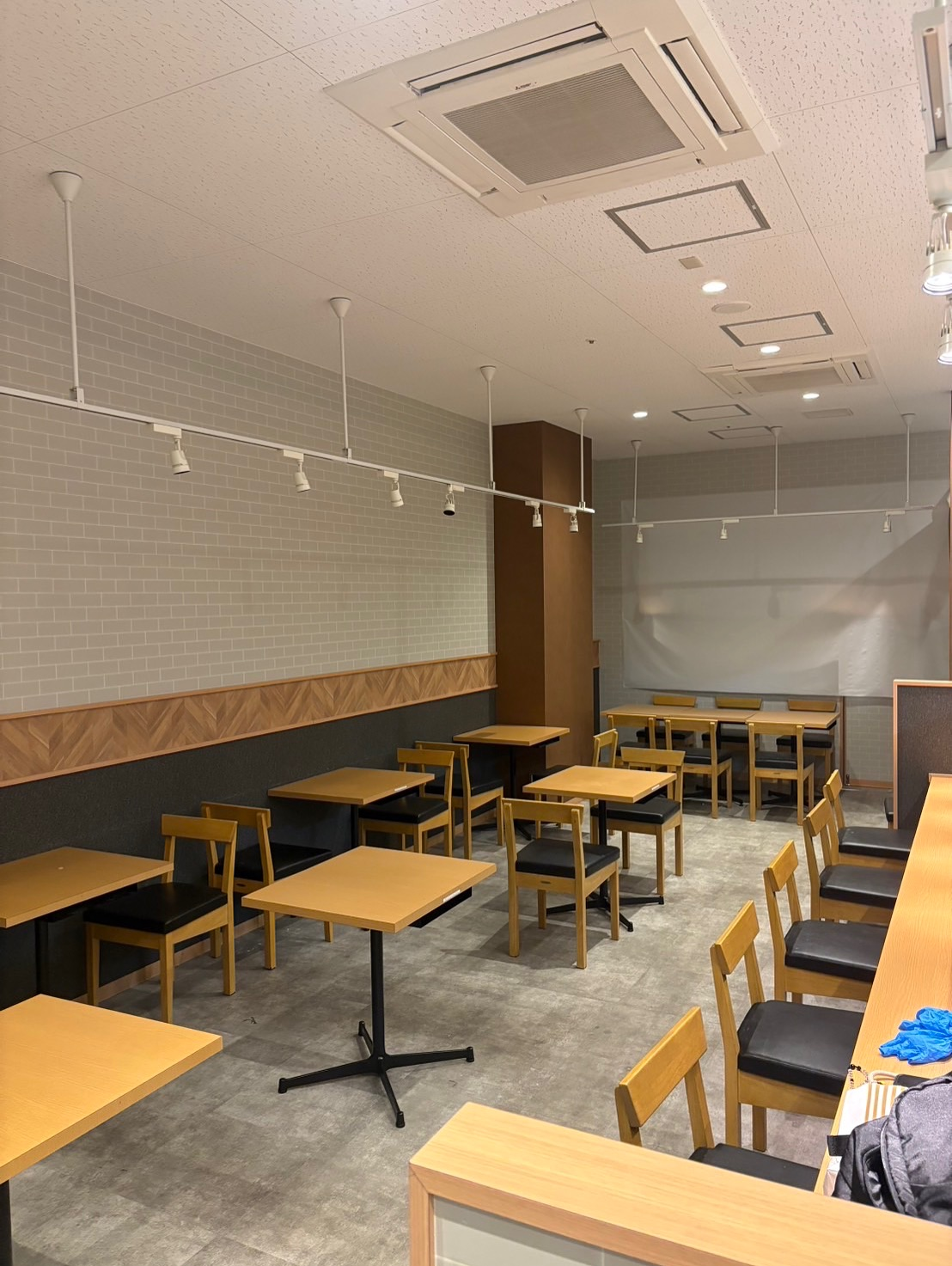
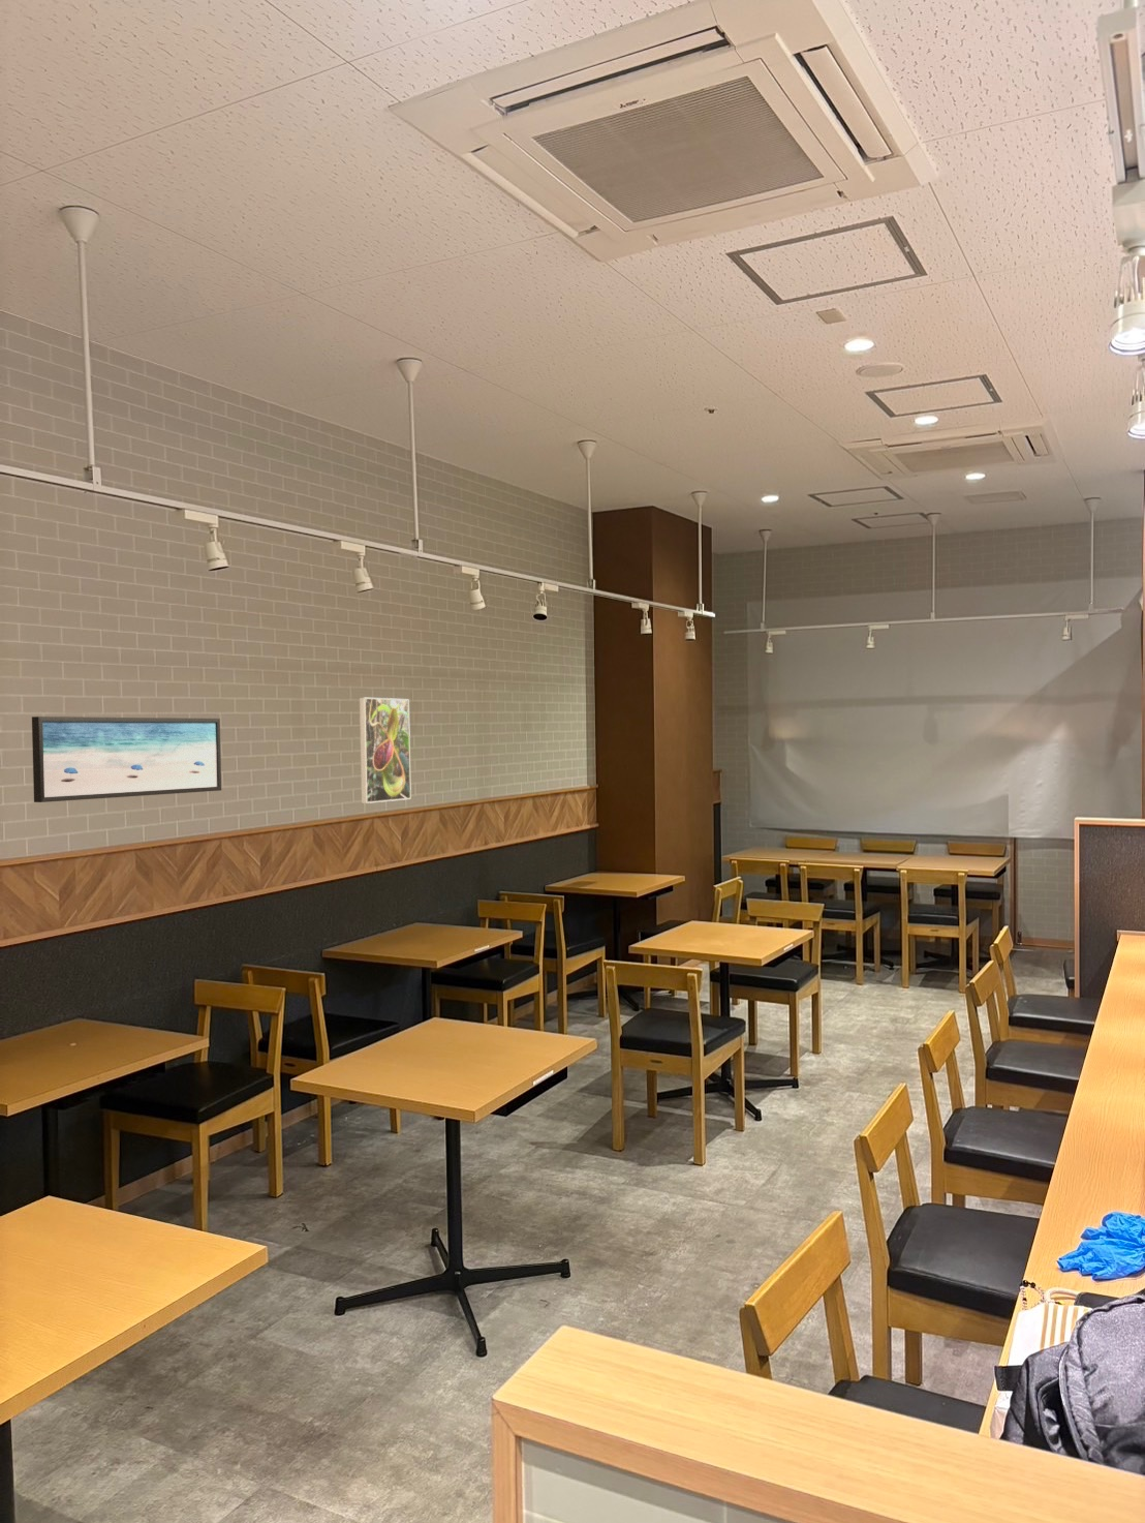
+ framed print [358,697,413,805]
+ wall art [31,716,223,804]
